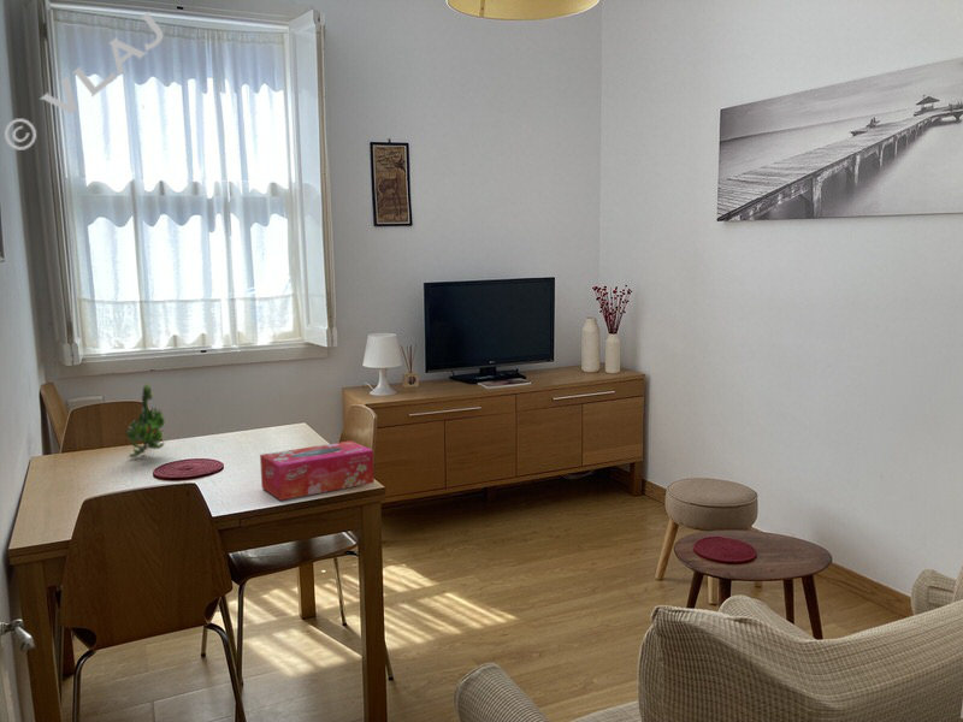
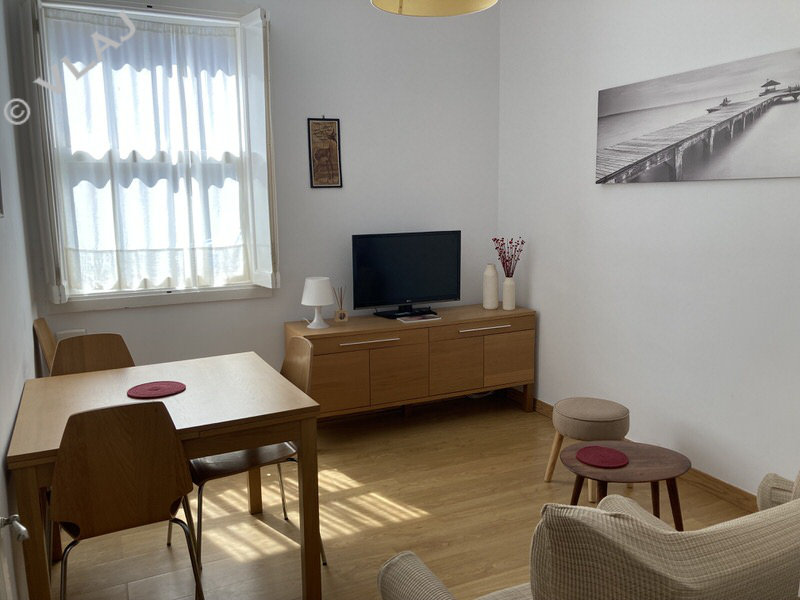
- tissue box [259,439,376,502]
- banana bunch [124,381,166,458]
